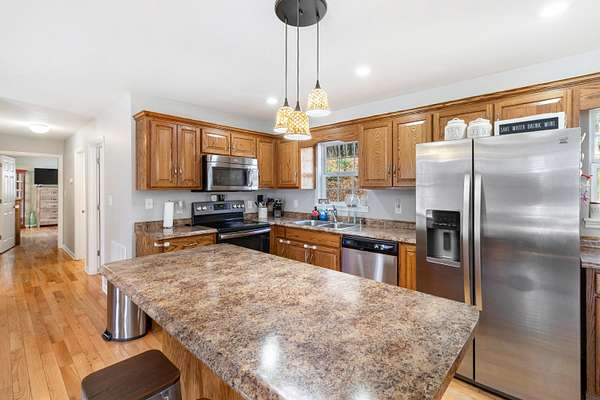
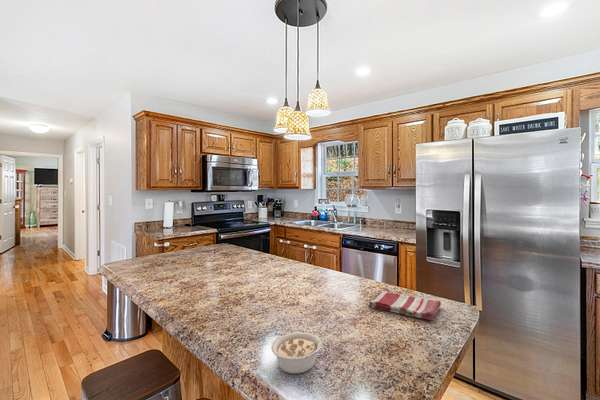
+ legume [270,331,332,375]
+ dish towel [367,291,442,322]
